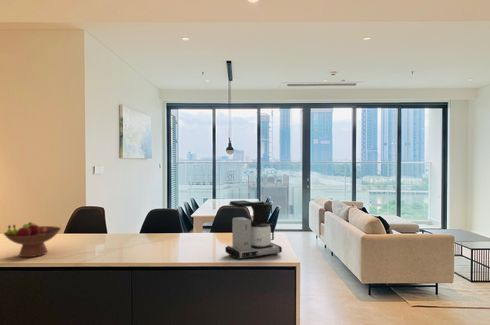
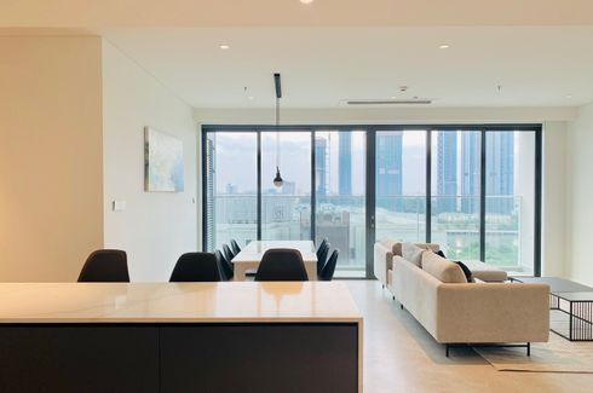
- coffee maker [224,199,283,261]
- fruit bowl [3,221,62,258]
